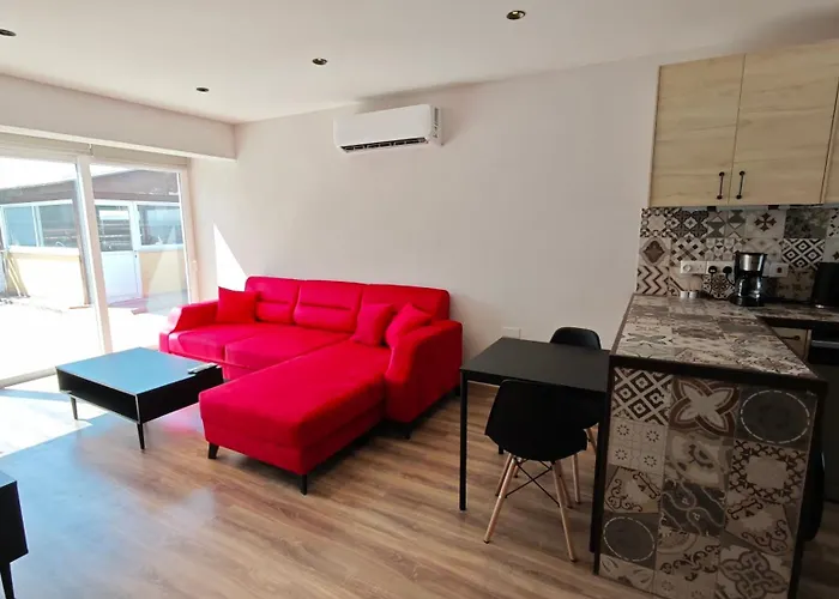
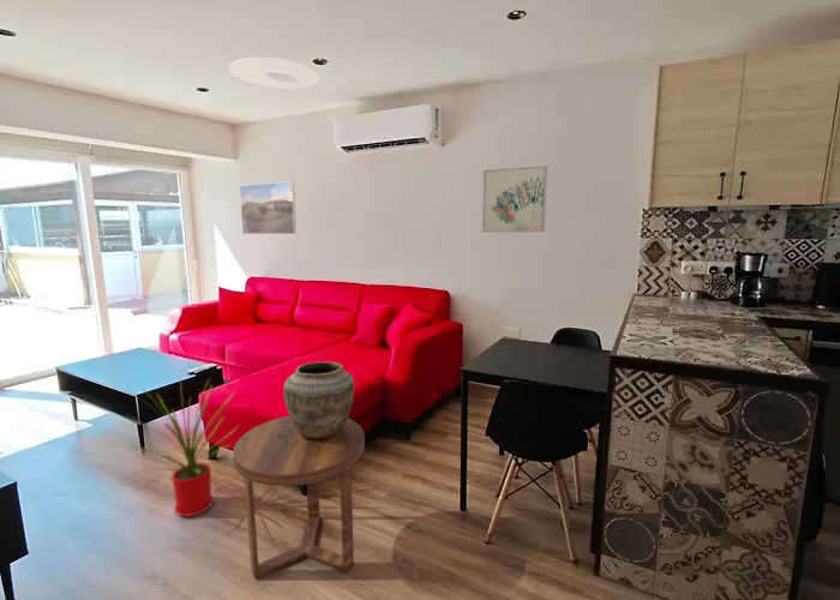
+ side table [233,415,366,581]
+ vase [282,361,355,438]
+ ceiling light [228,56,322,90]
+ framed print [239,180,298,235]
+ wall art [481,164,548,233]
+ house plant [126,376,240,517]
